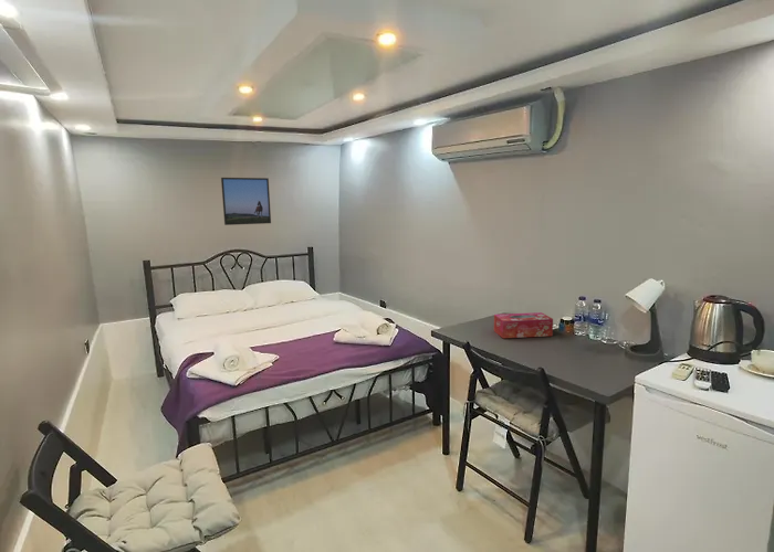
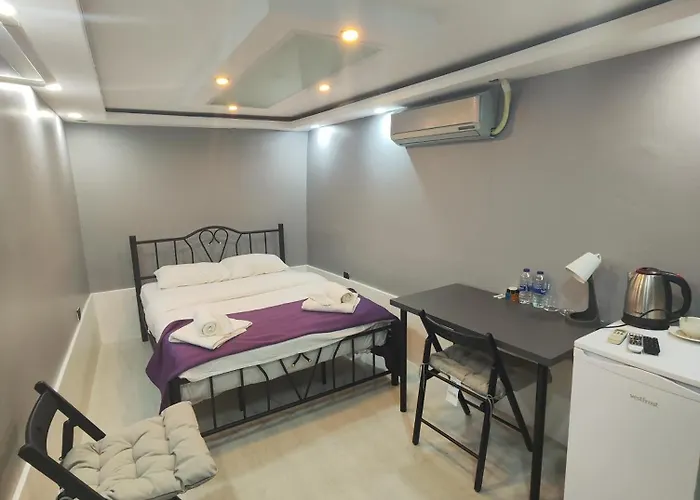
- tissue box [493,311,554,339]
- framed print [220,177,272,226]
